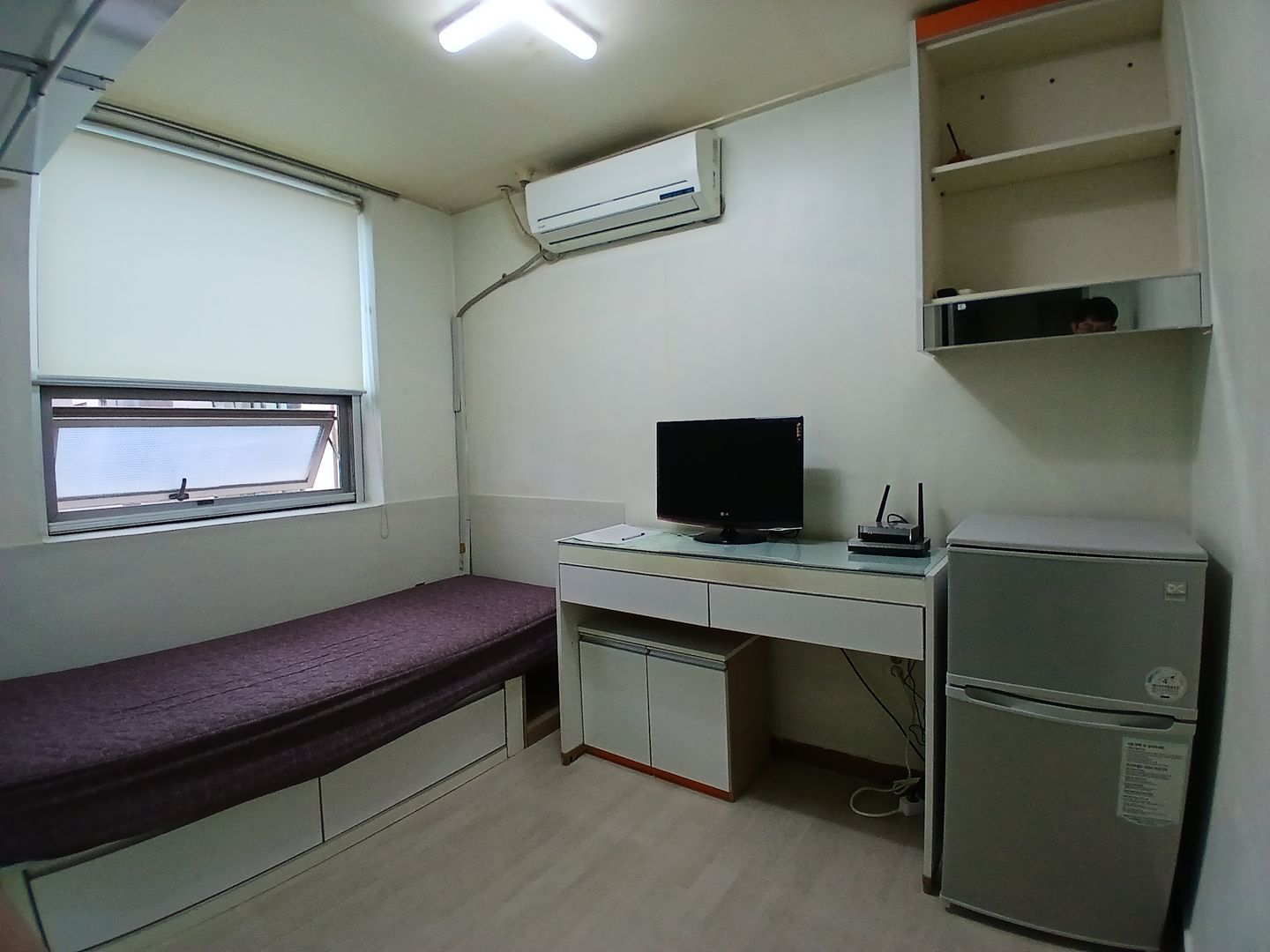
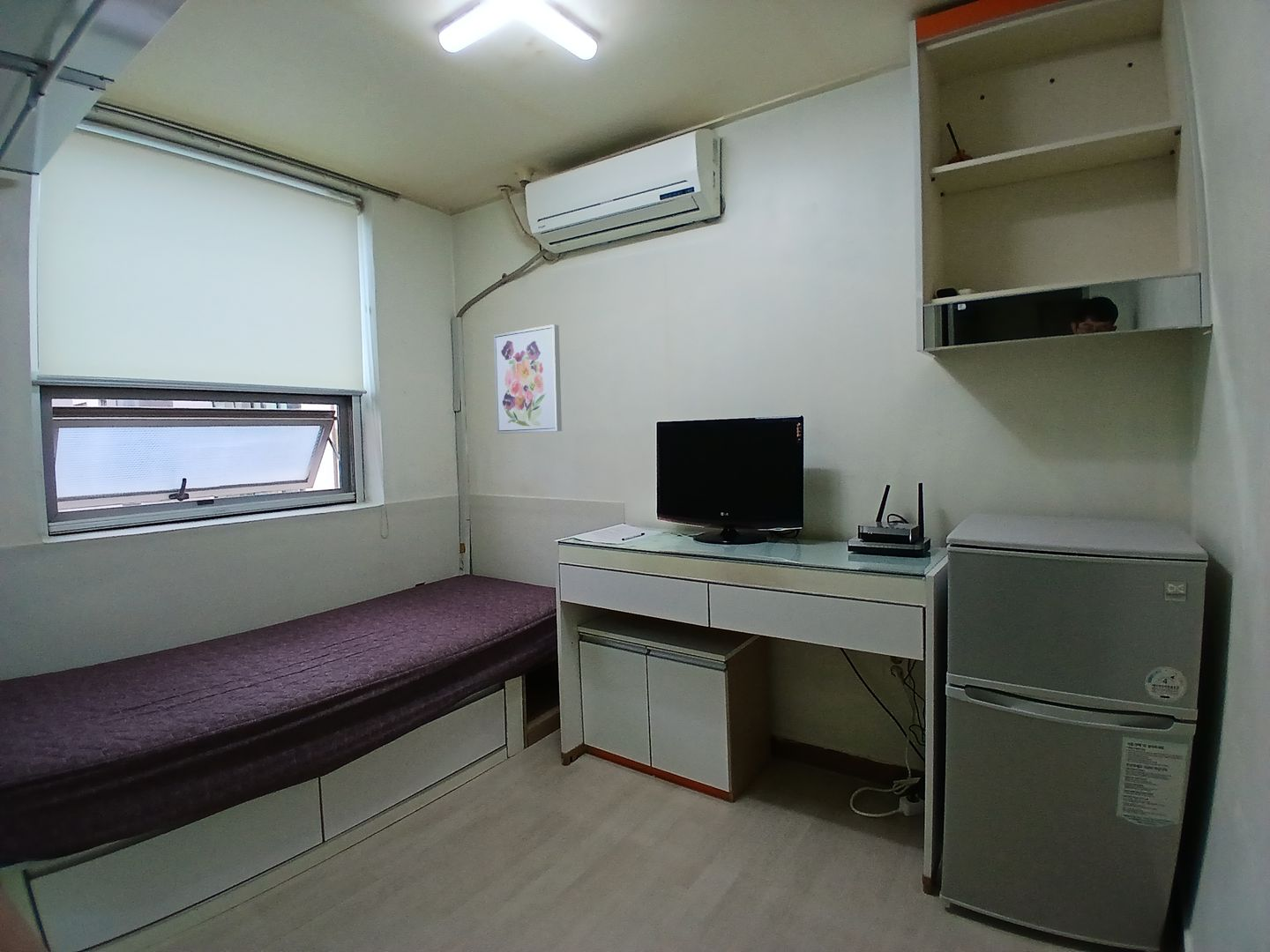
+ wall art [493,324,563,435]
